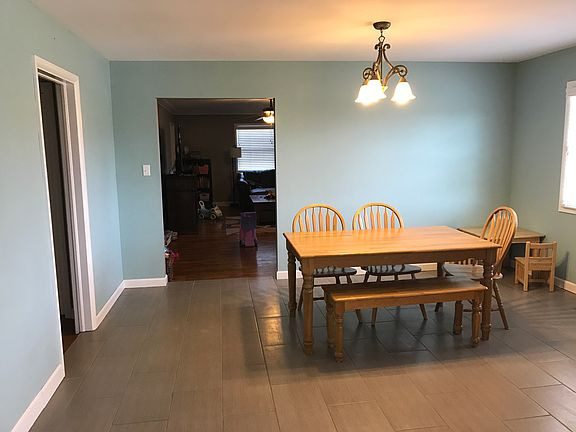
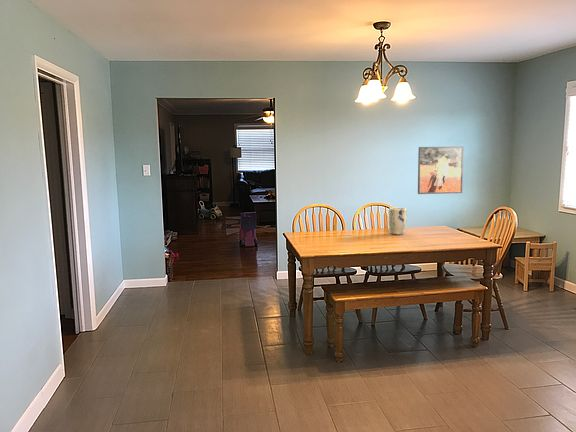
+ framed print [417,146,464,195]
+ plant pot [388,207,408,236]
